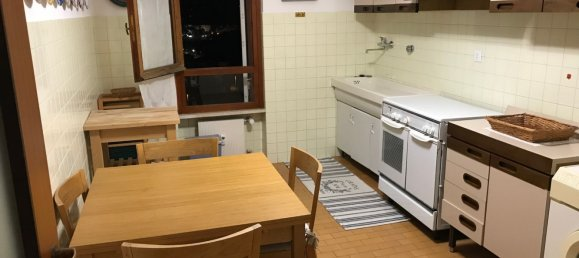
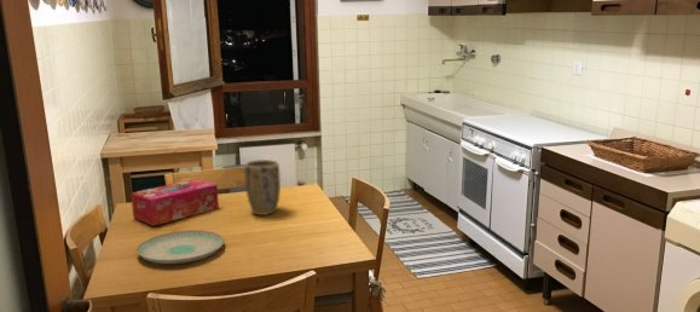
+ plate [135,230,225,265]
+ plant pot [243,158,282,216]
+ tissue box [129,178,220,227]
